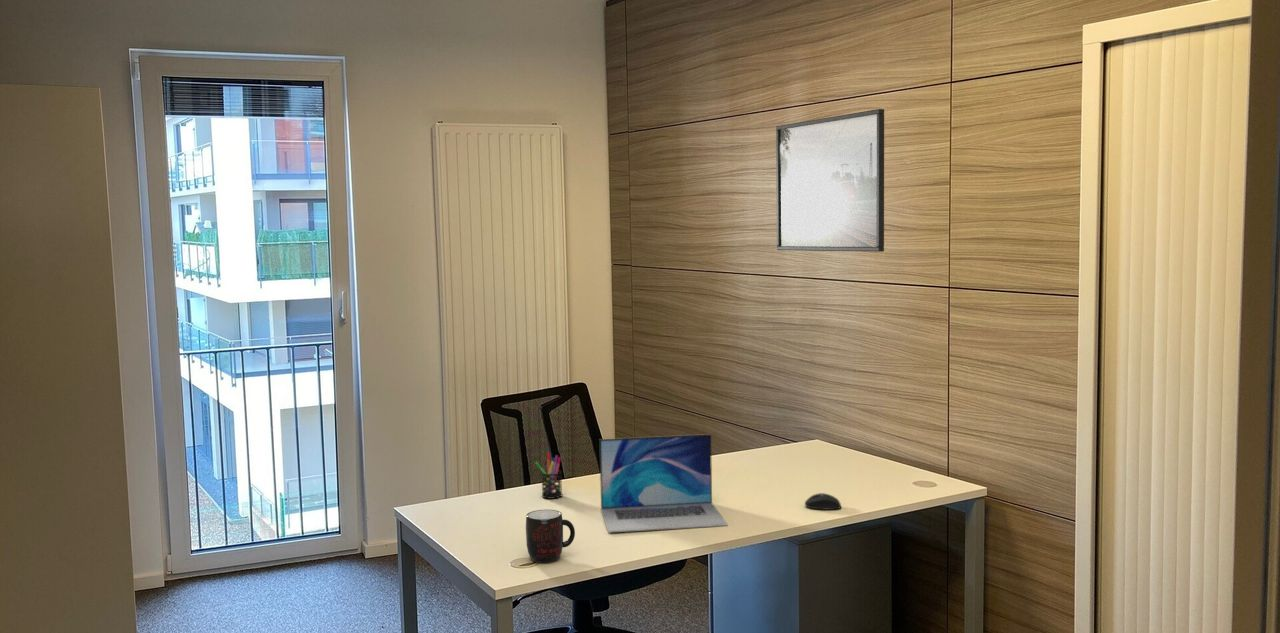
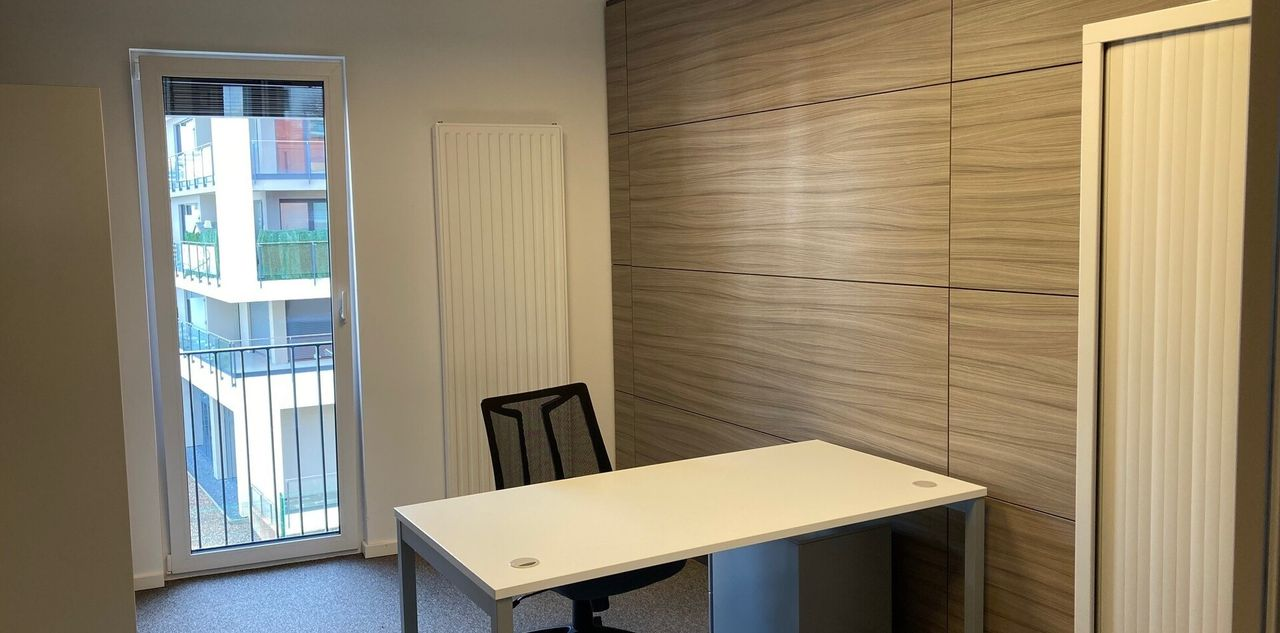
- laptop [599,433,729,534]
- mug [525,509,576,564]
- mouse [804,492,842,511]
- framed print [775,108,885,253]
- pen holder [534,451,563,500]
